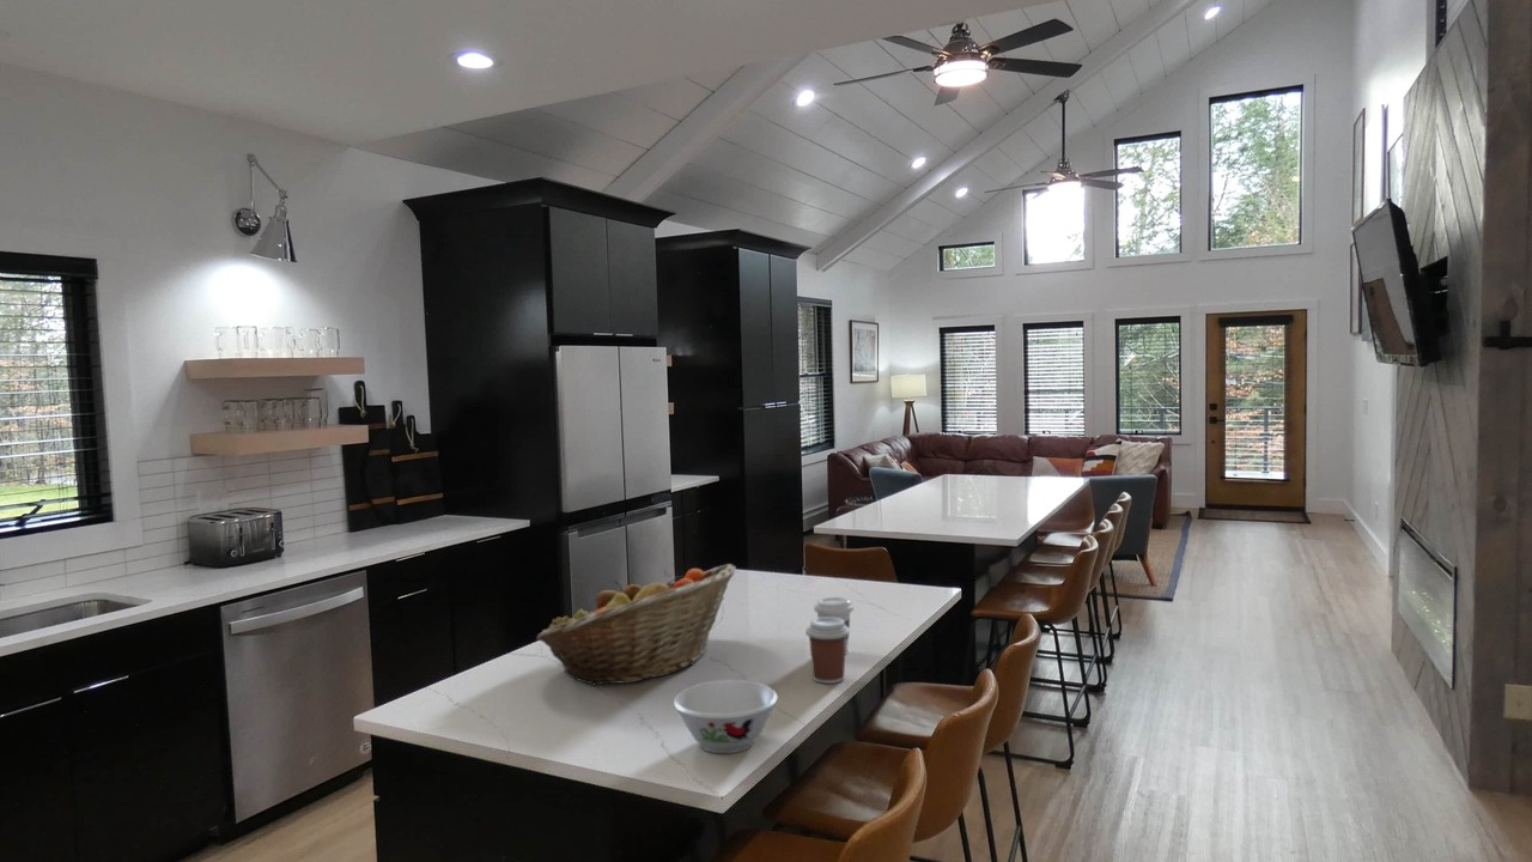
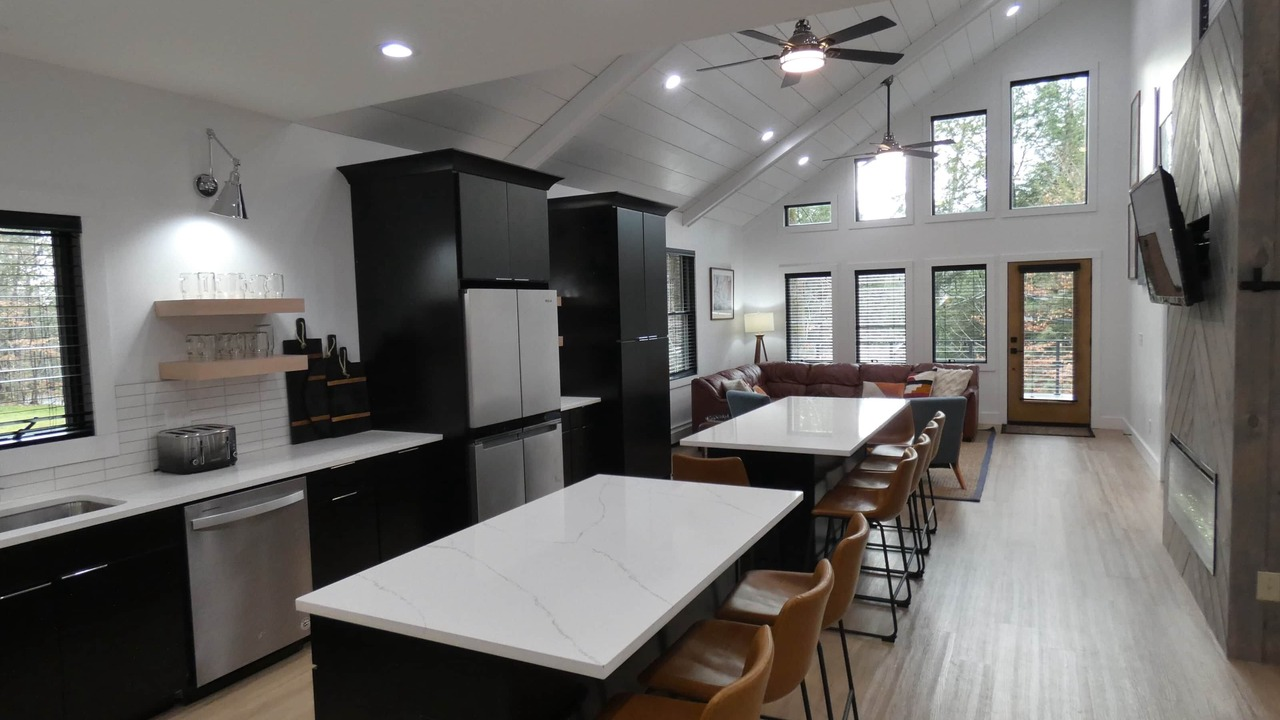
- fruit basket [535,563,737,687]
- bowl [673,679,778,754]
- coffee cup [813,596,855,655]
- coffee cup [804,618,851,685]
